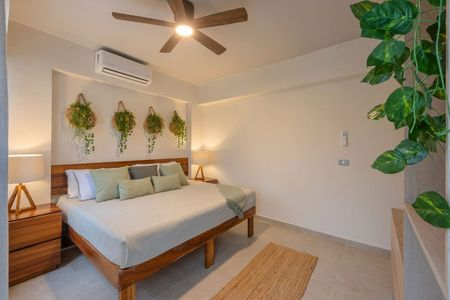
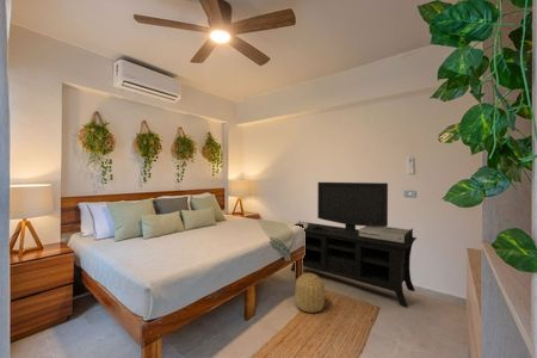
+ basket [294,272,326,314]
+ media console [290,181,418,308]
